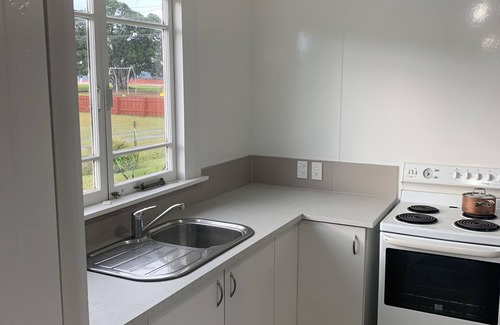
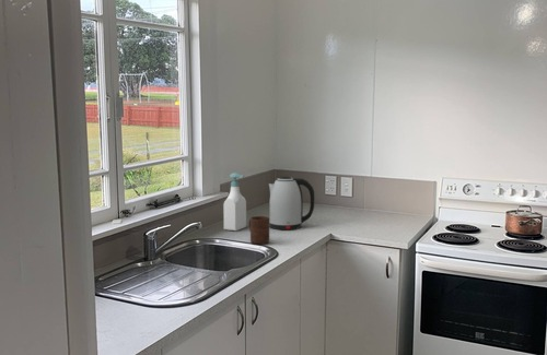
+ cup [247,215,270,245]
+ kettle [268,175,315,230]
+ soap bottle [222,171,247,232]
